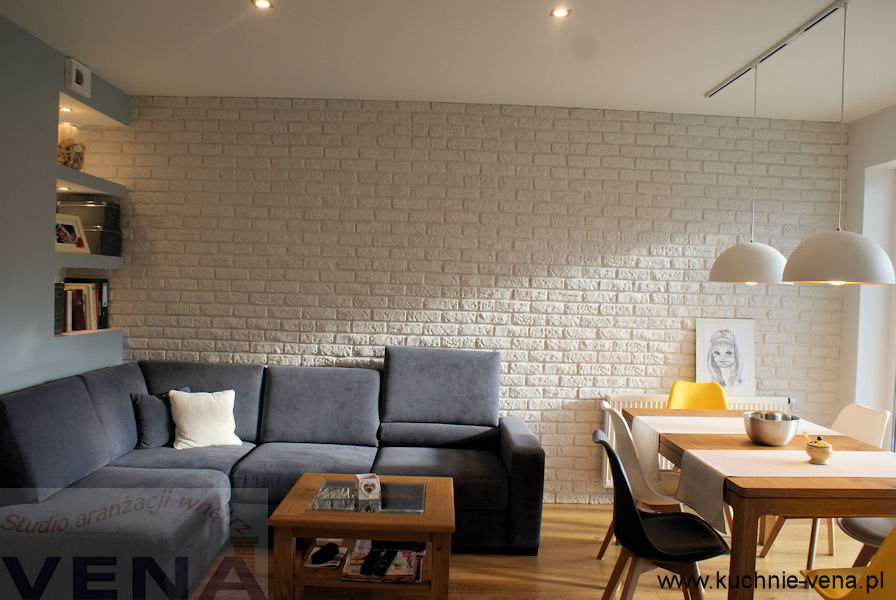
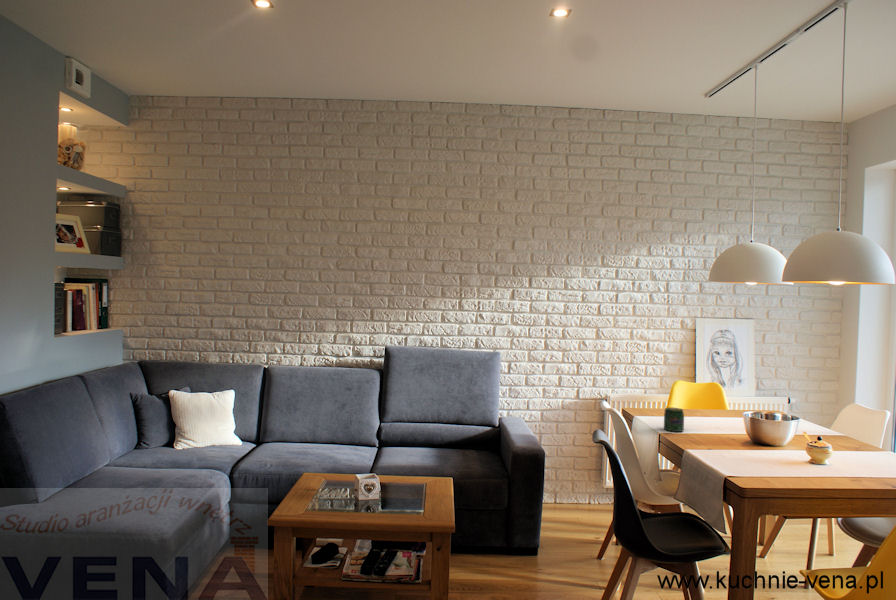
+ jar [663,406,685,433]
